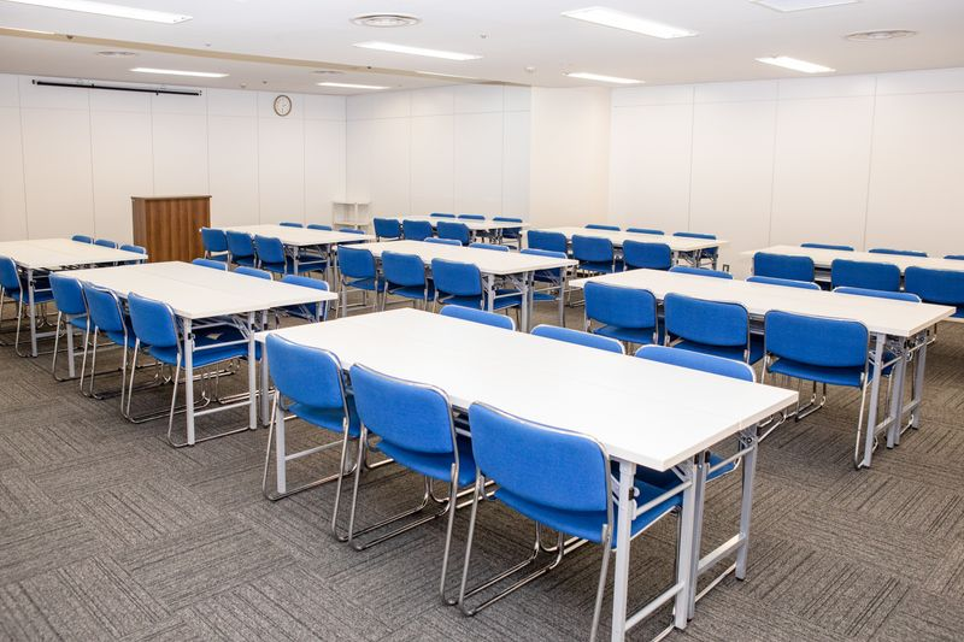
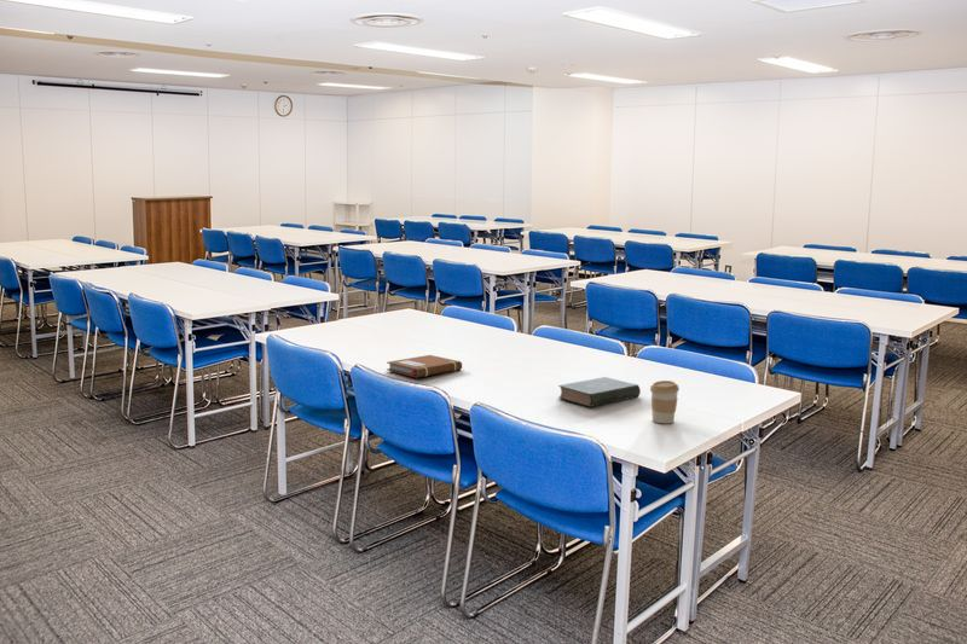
+ coffee cup [649,379,681,424]
+ book [557,376,642,408]
+ notebook [386,354,463,378]
